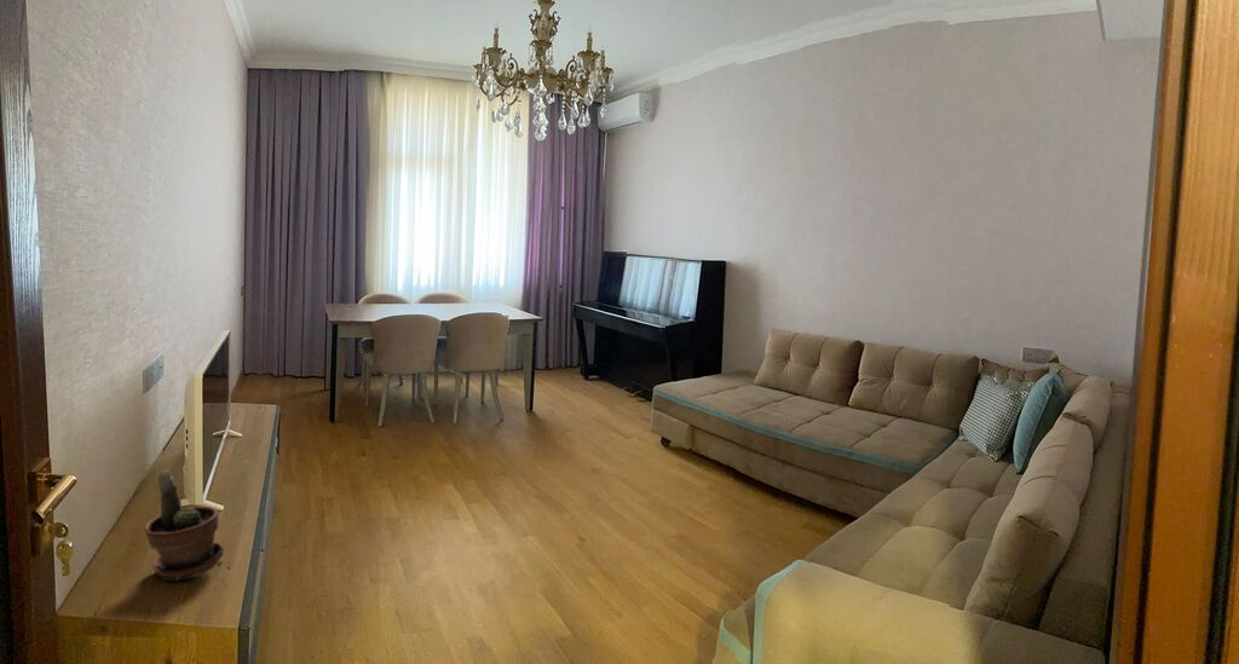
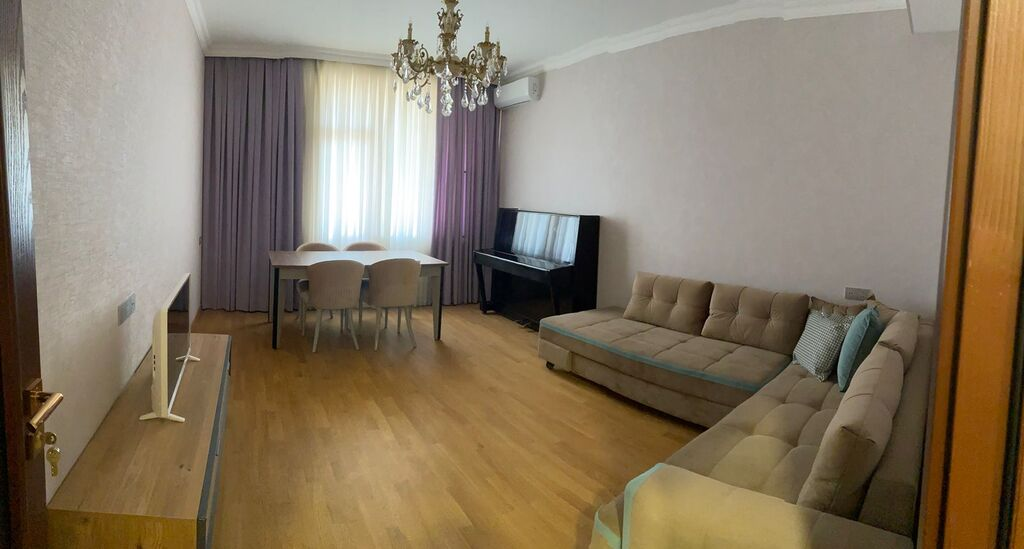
- potted plant [144,469,225,583]
